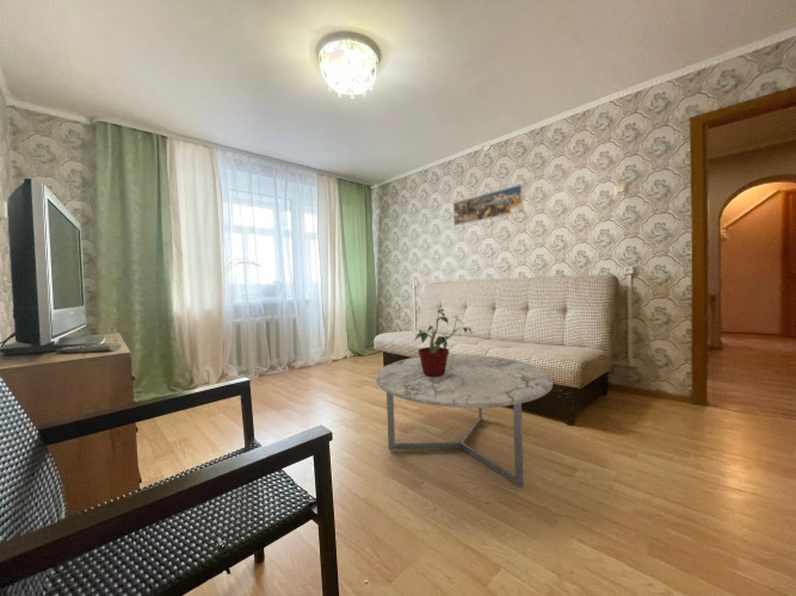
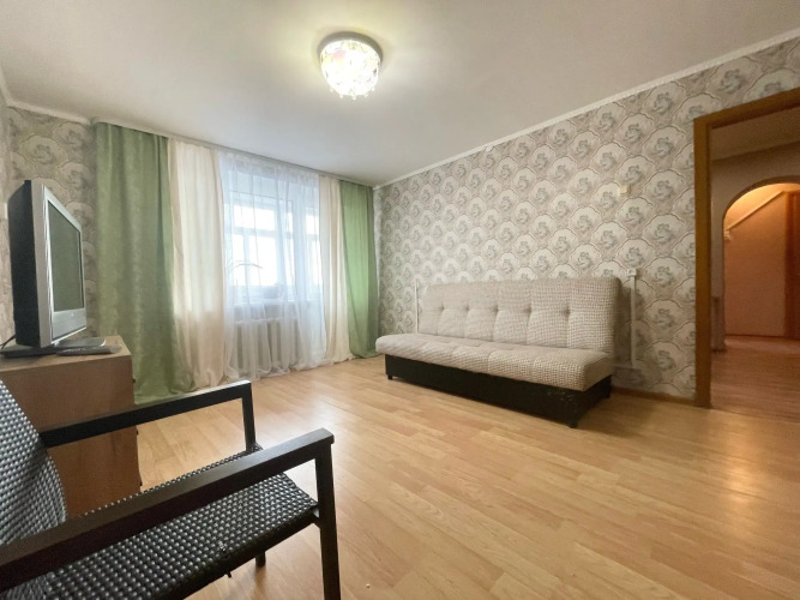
- coffee table [375,354,554,489]
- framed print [452,182,525,226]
- potted plant [414,308,476,377]
